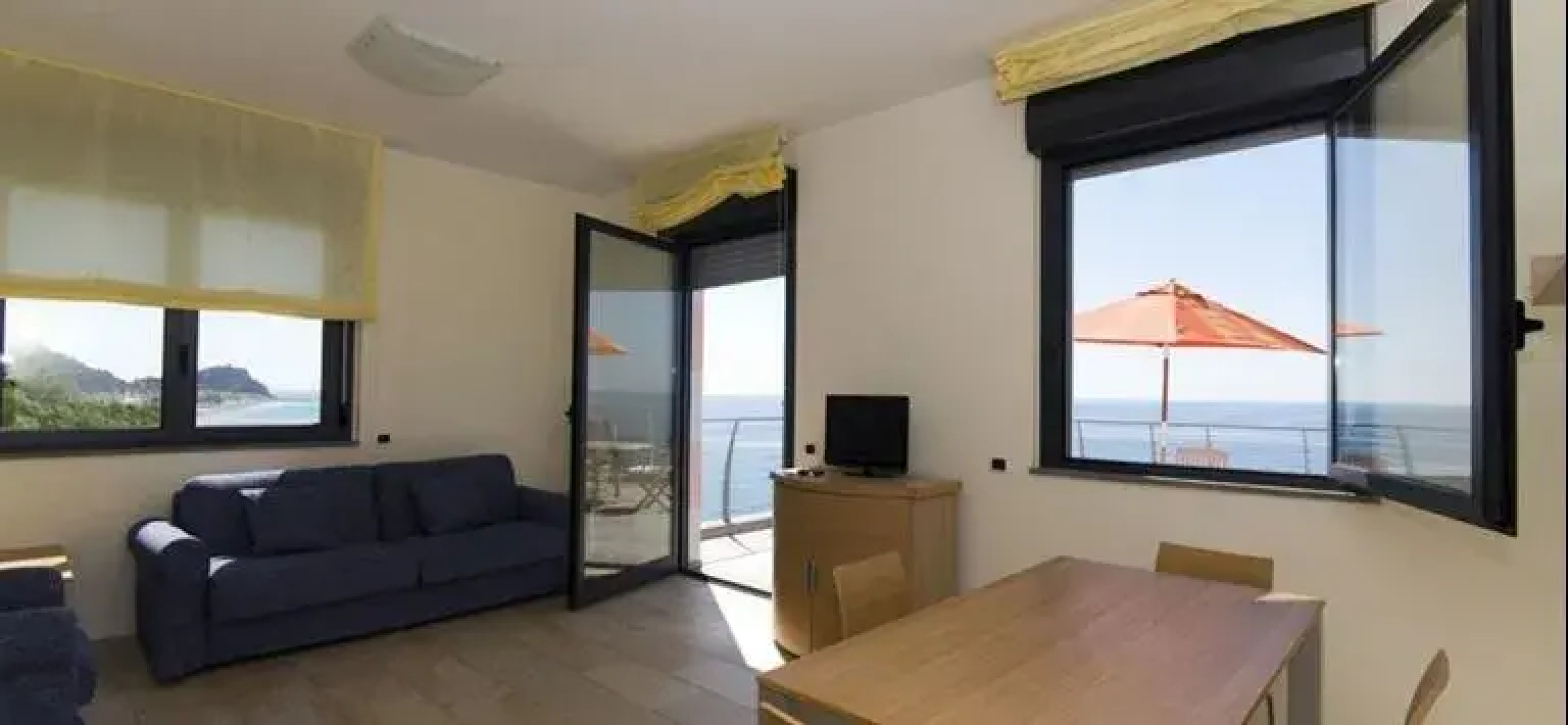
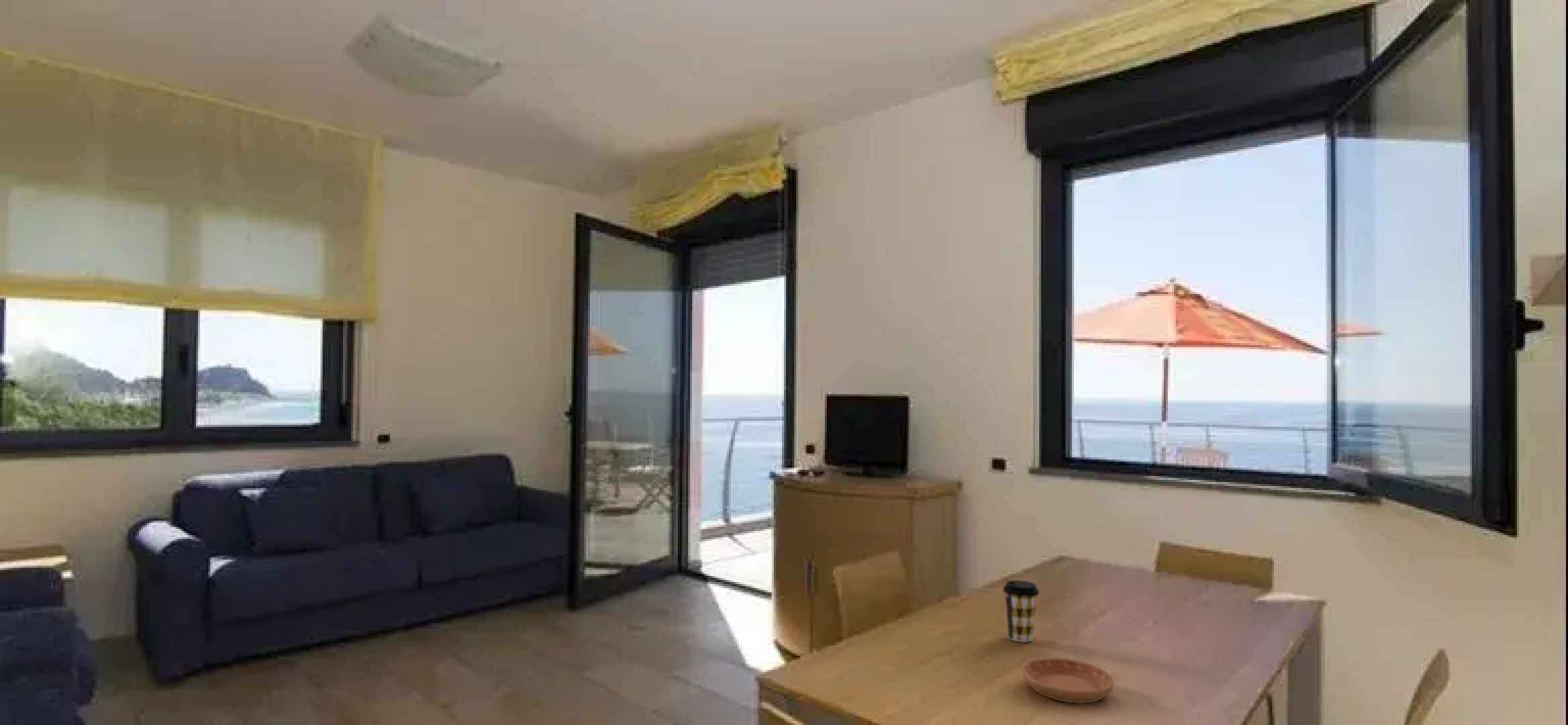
+ coffee cup [1002,579,1040,643]
+ saucer [1022,657,1114,704]
